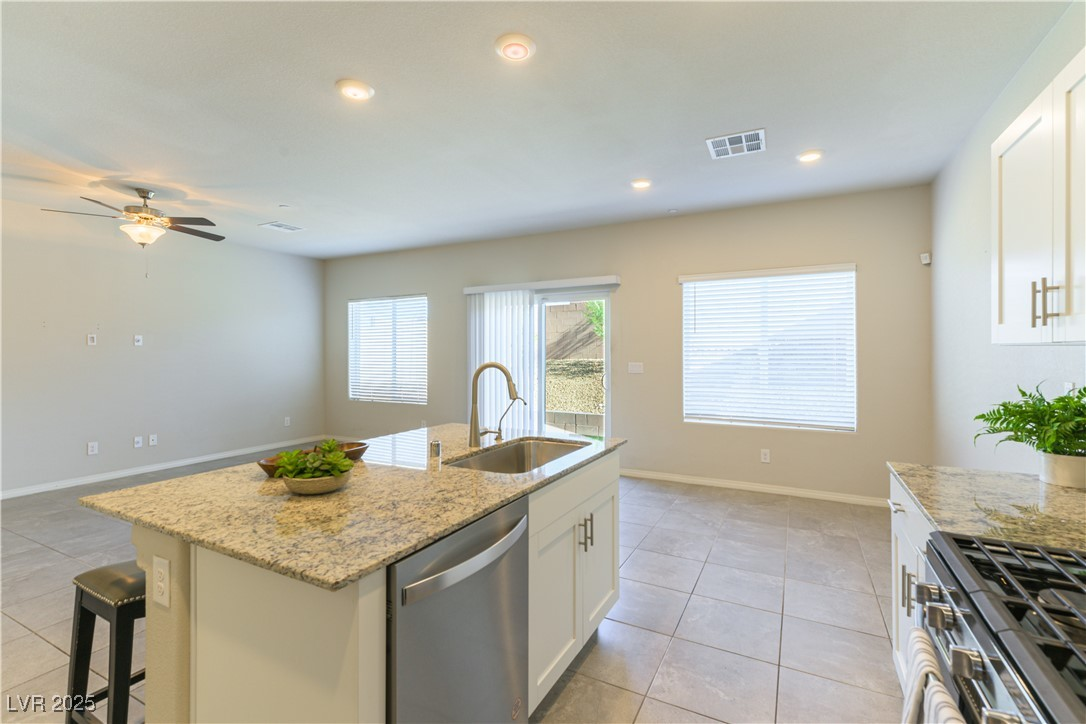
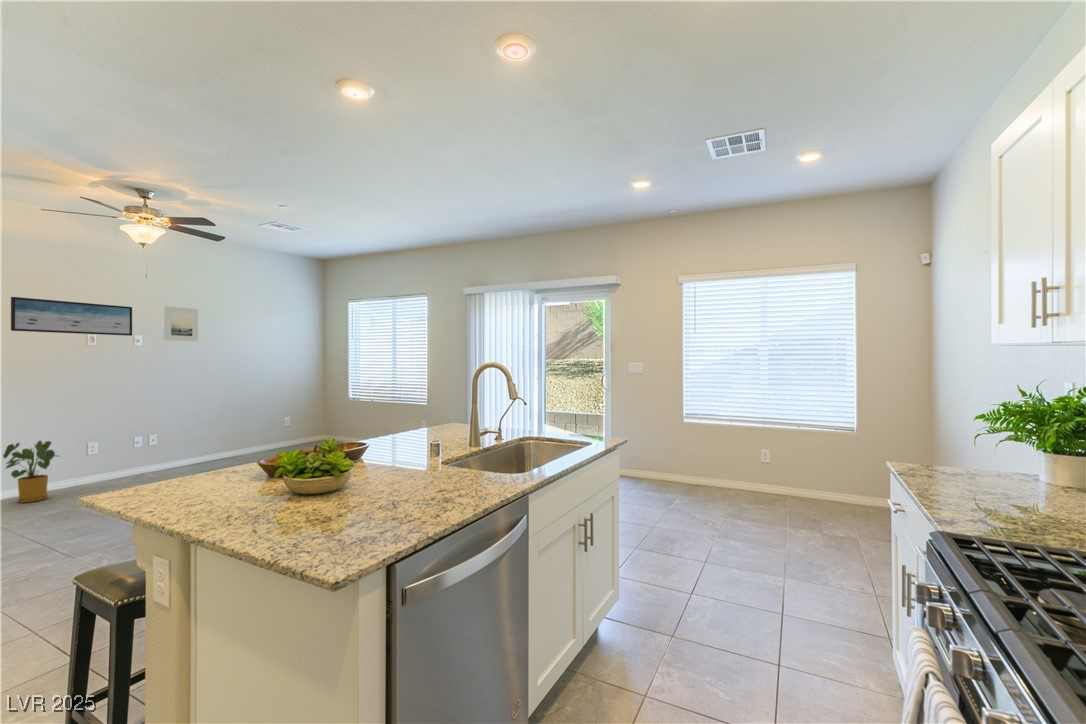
+ wall art [10,296,133,337]
+ house plant [2,440,64,504]
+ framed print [163,305,199,342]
